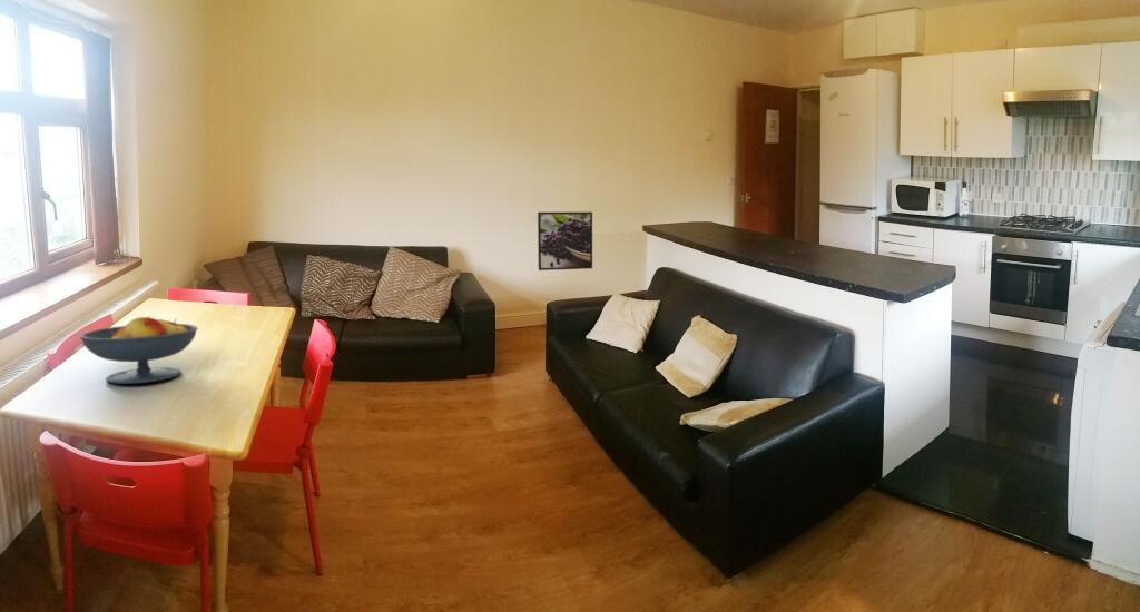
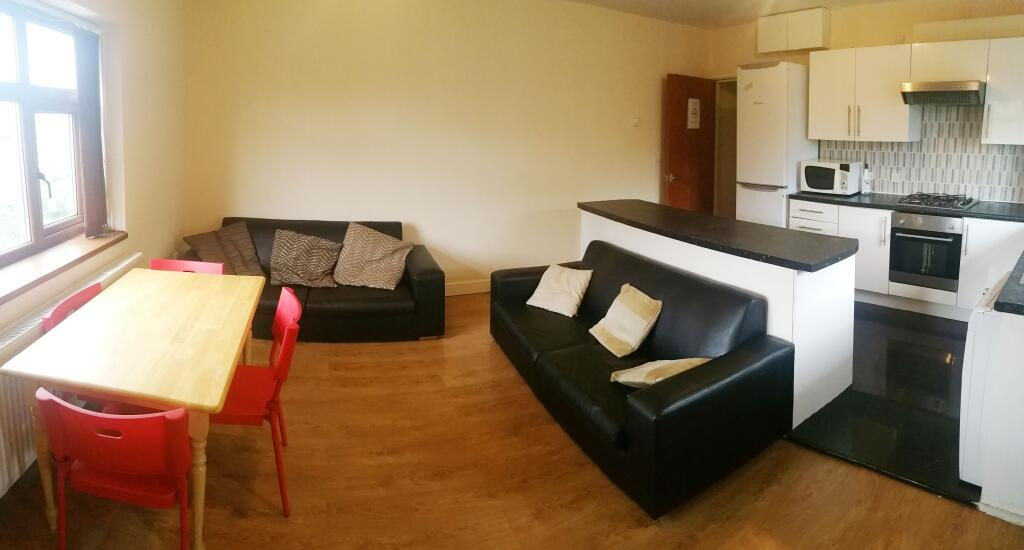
- fruit bowl [79,315,199,385]
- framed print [537,211,593,272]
